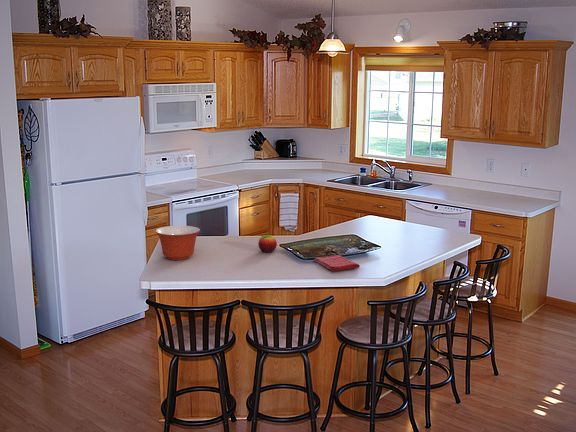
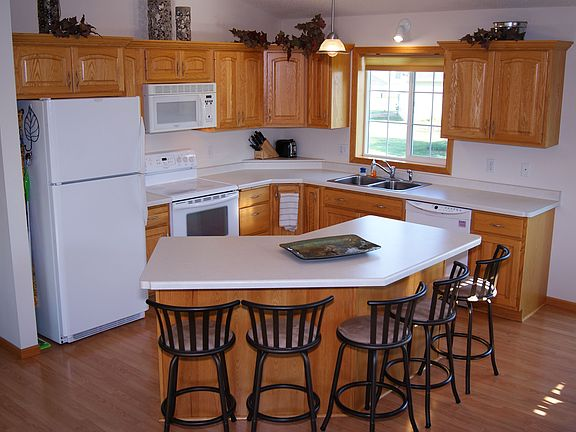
- dish towel [313,254,361,272]
- mixing bowl [154,225,201,261]
- fruit [257,234,278,253]
